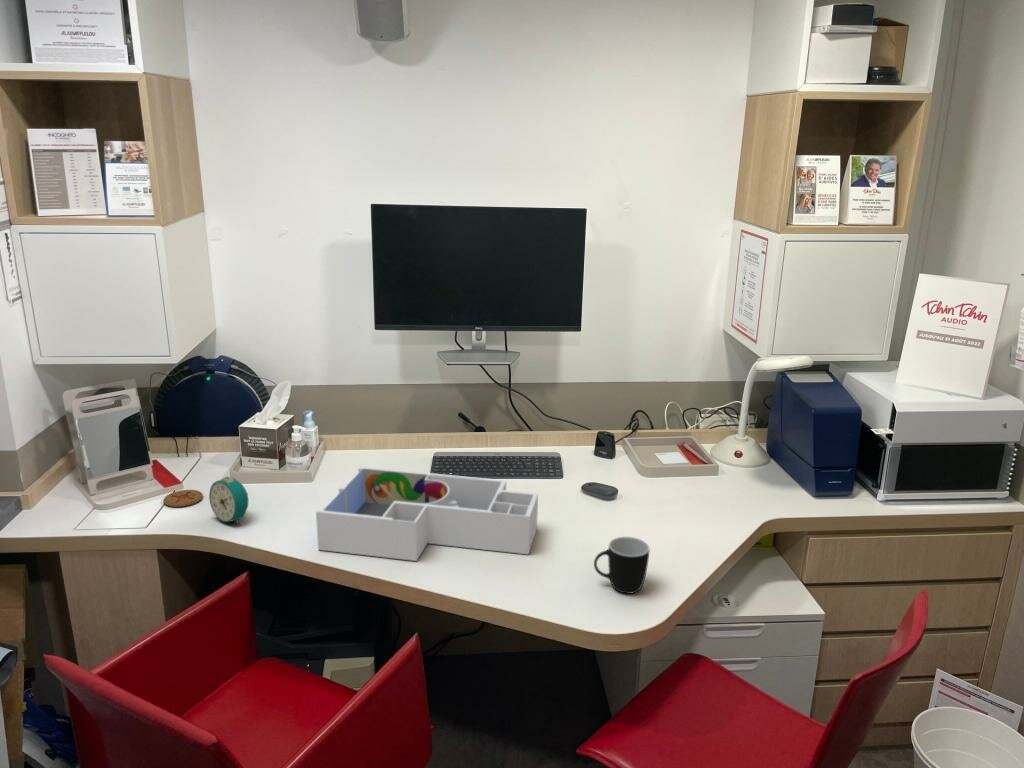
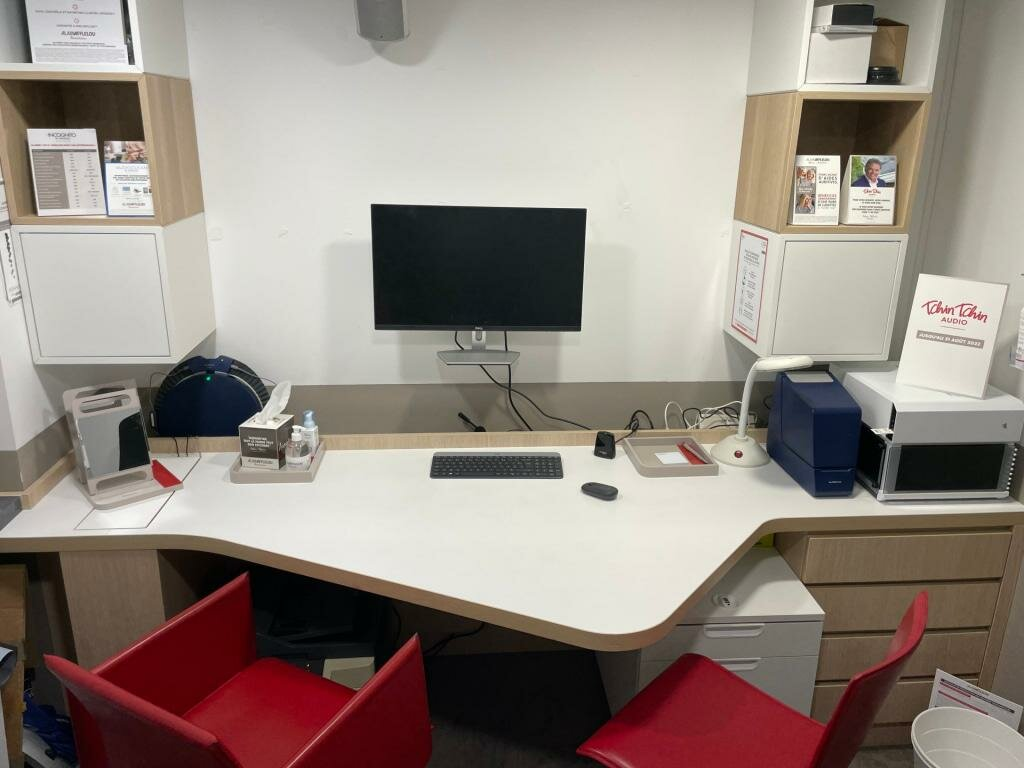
- desk organizer [315,466,539,562]
- alarm clock [208,476,250,526]
- coaster [162,489,204,508]
- mug [593,536,651,595]
